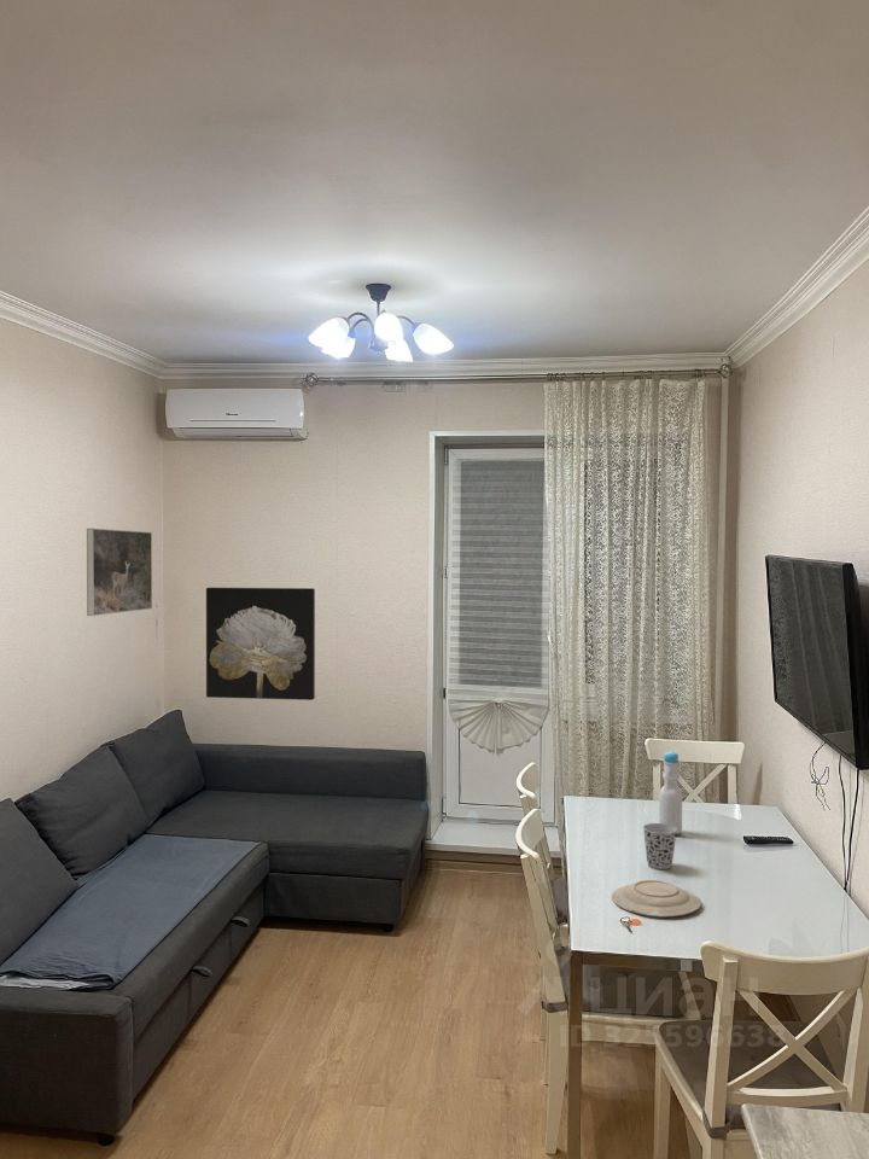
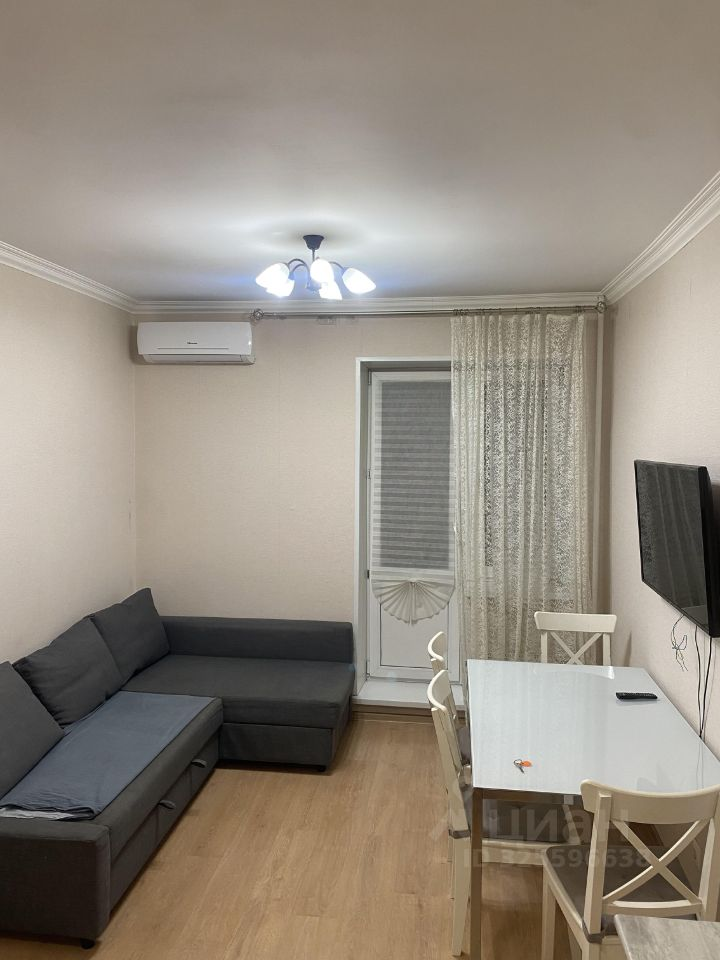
- wall art [205,587,316,701]
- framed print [86,528,153,617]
- plate [611,879,702,918]
- cup [642,822,677,870]
- bottle [658,750,683,835]
